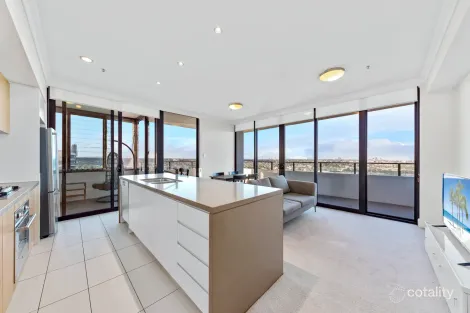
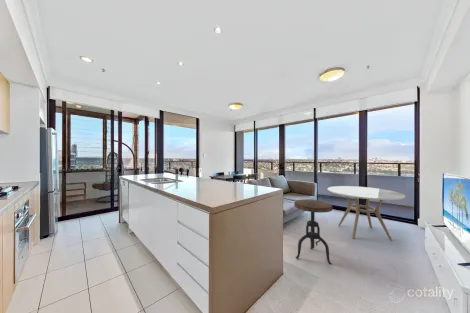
+ dining table [327,185,406,242]
+ side table [293,198,333,265]
